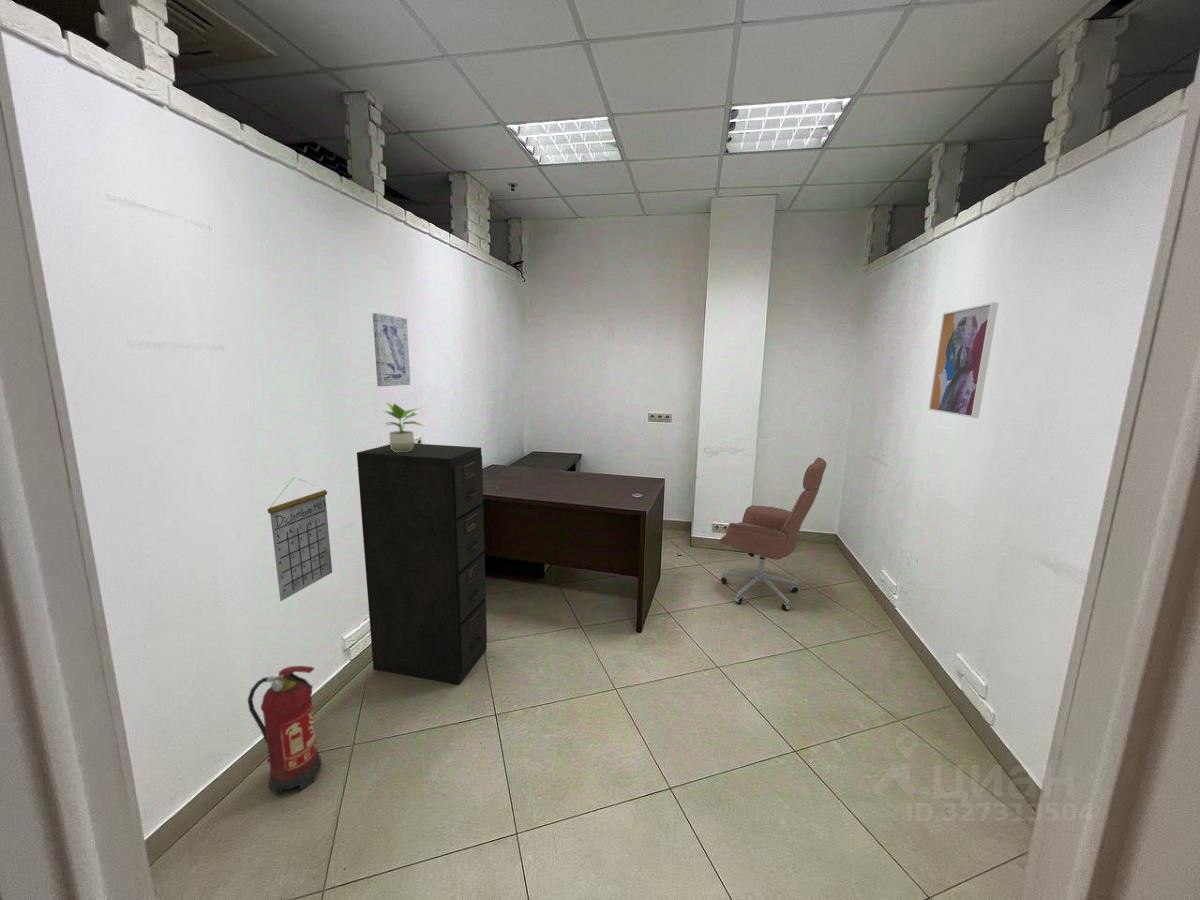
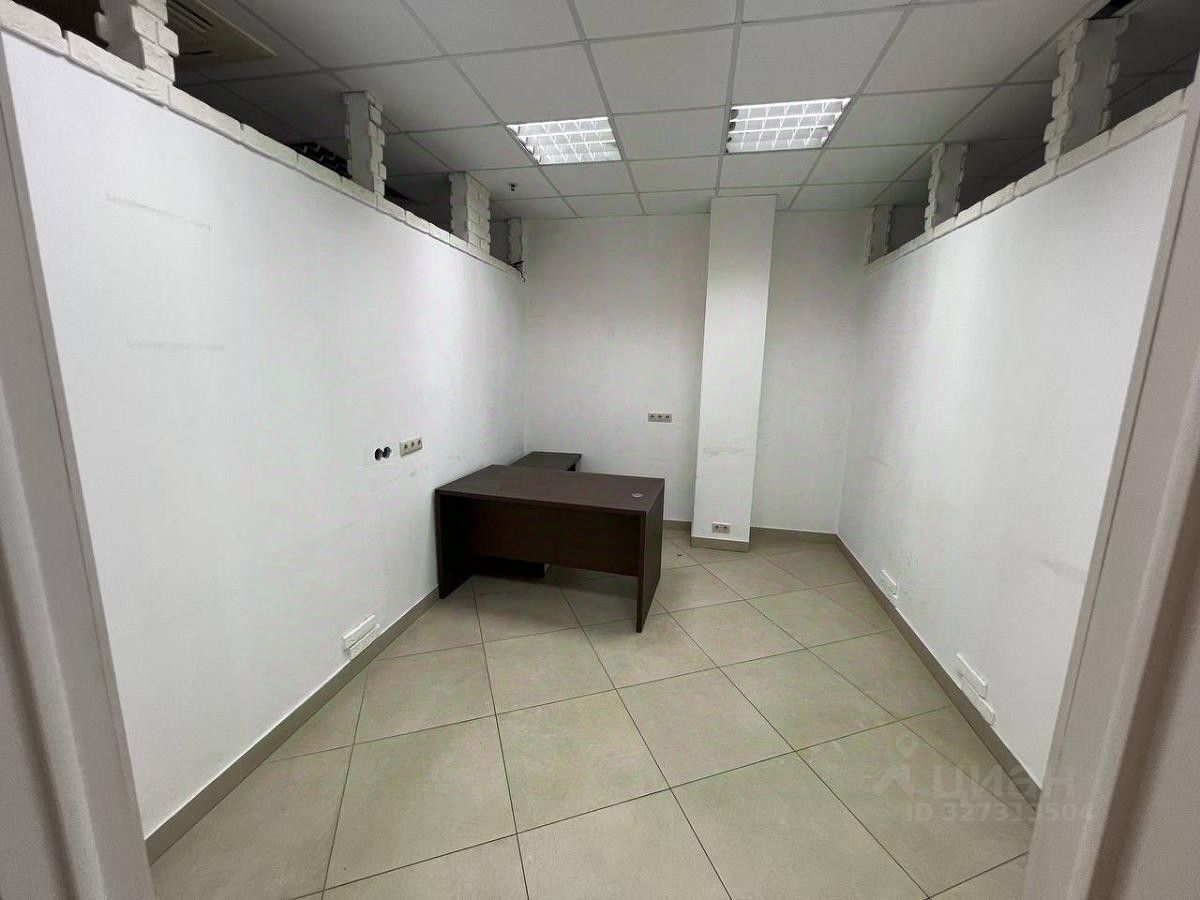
- calendar [267,478,333,602]
- fire extinguisher [247,665,322,797]
- wall art [928,302,1000,419]
- wall art [372,312,411,387]
- filing cabinet [356,443,488,686]
- potted plant [382,401,425,452]
- office chair [718,456,828,611]
